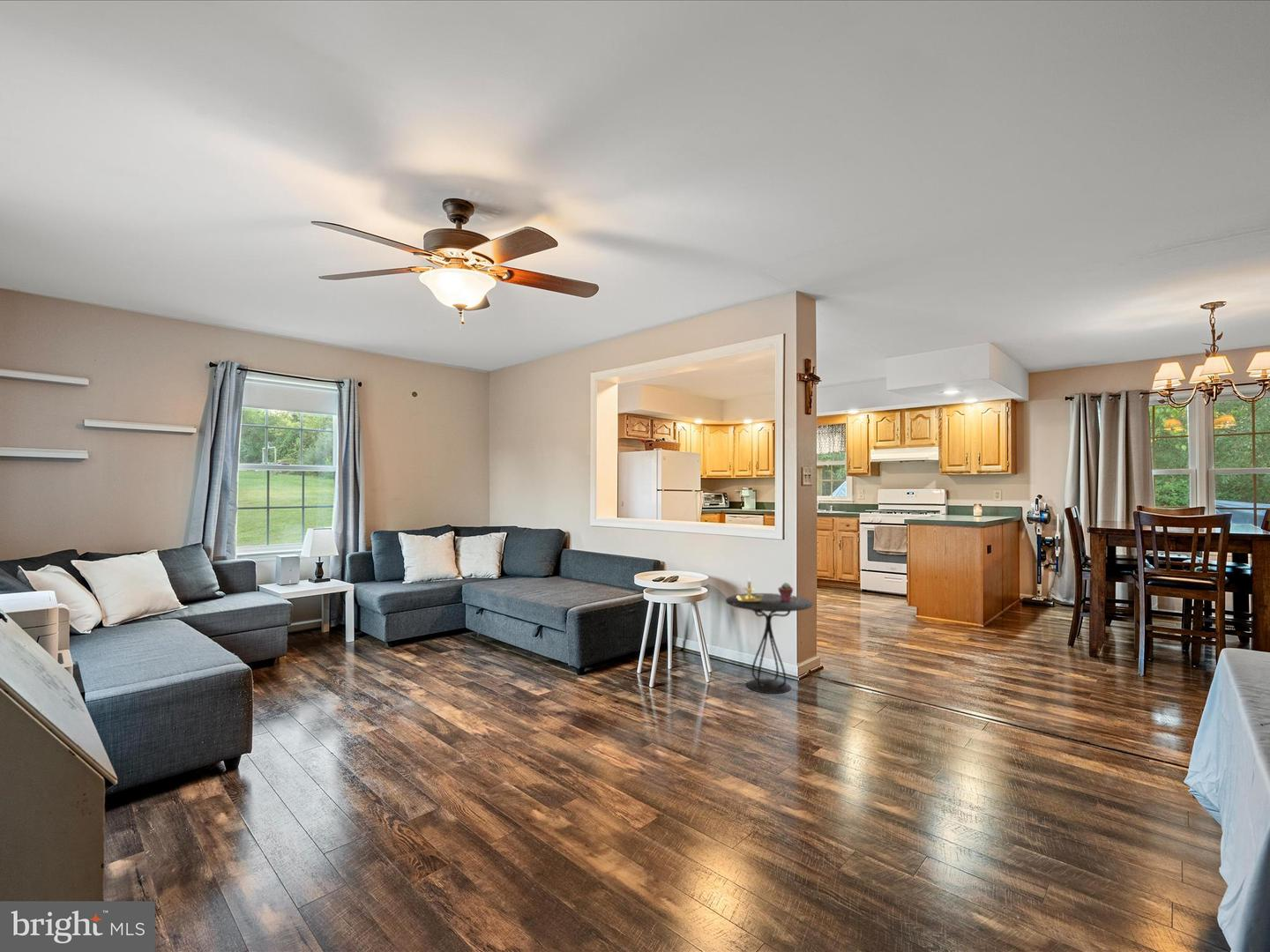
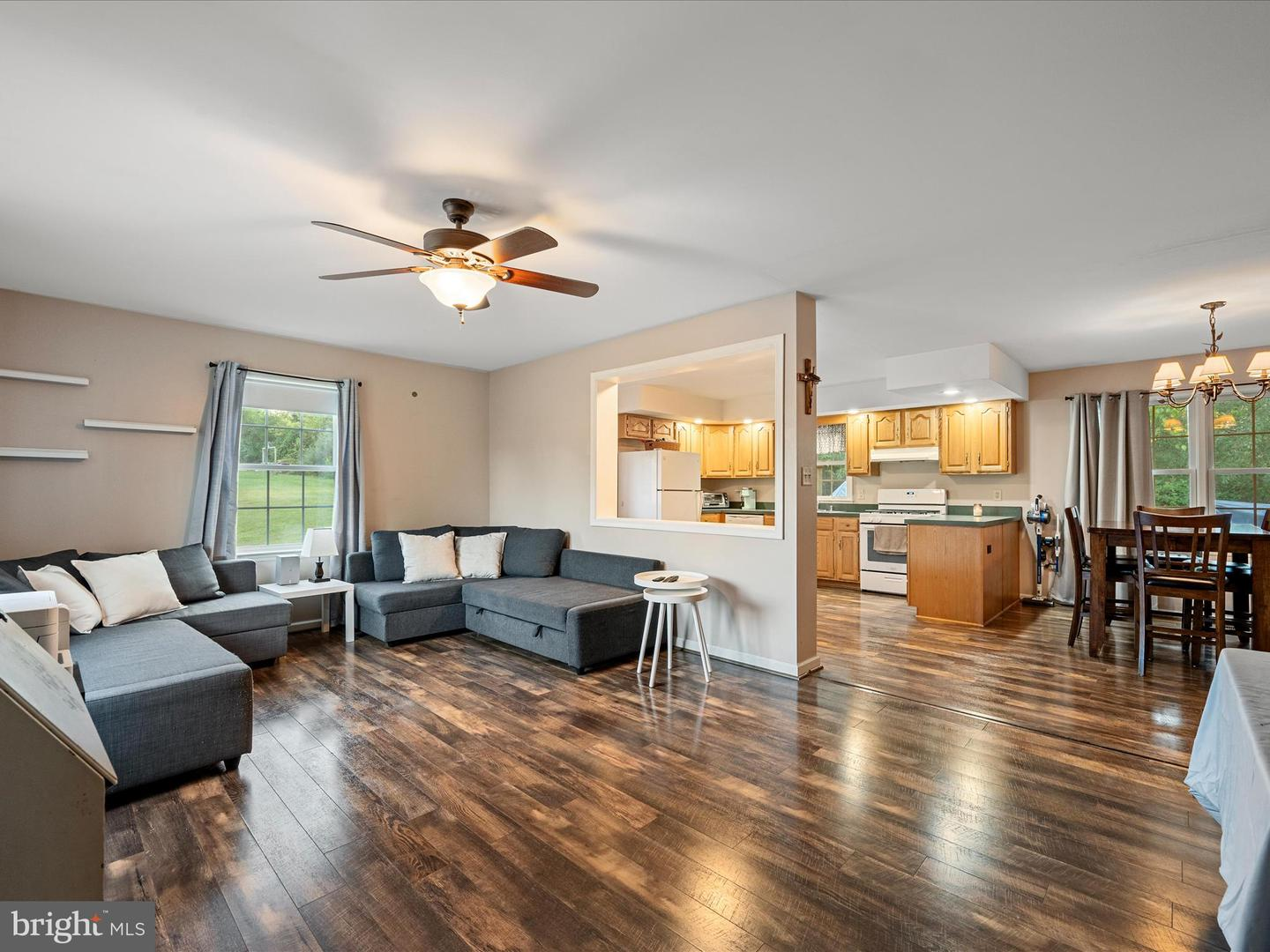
- candle holder [737,573,763,603]
- potted succulent [777,582,794,602]
- side table [725,592,813,695]
